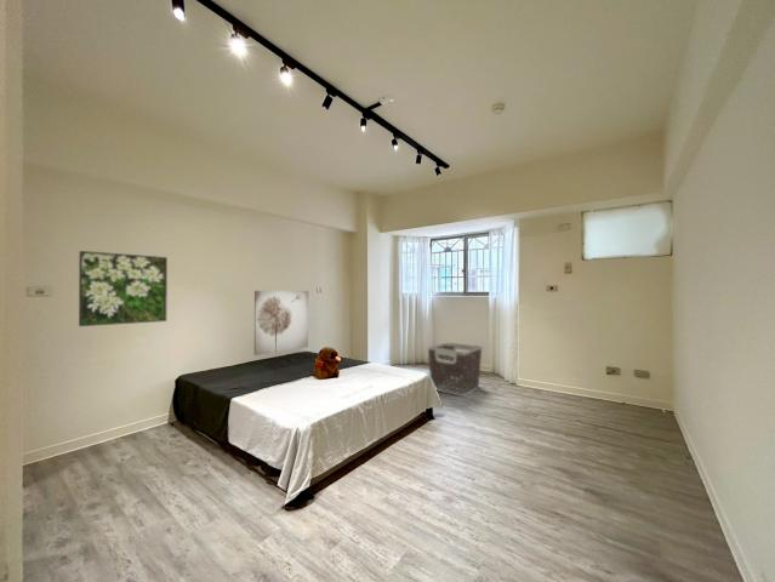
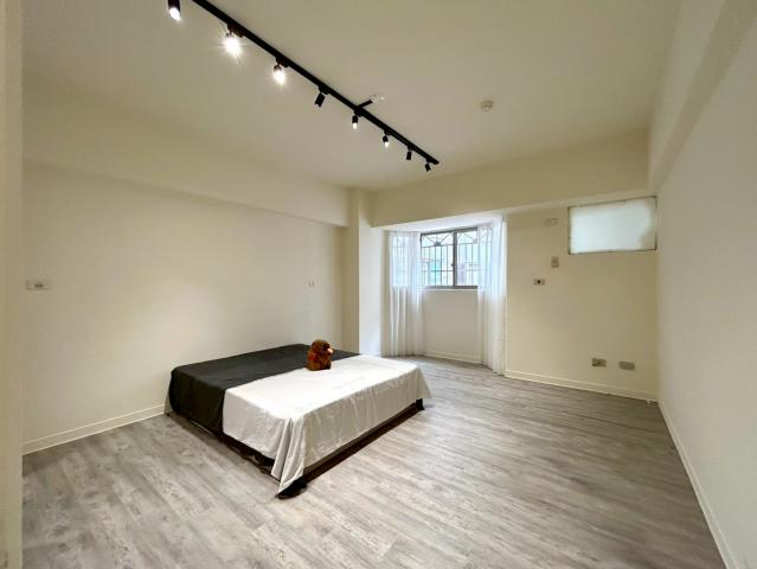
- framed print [78,250,169,327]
- clothes hamper [427,341,483,398]
- wall art [253,290,309,356]
